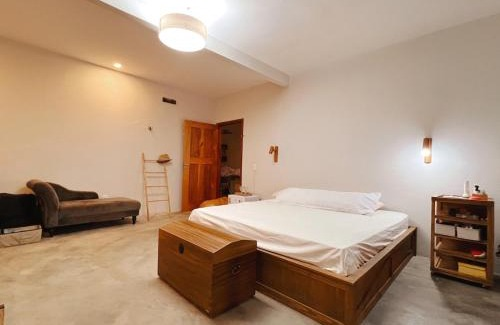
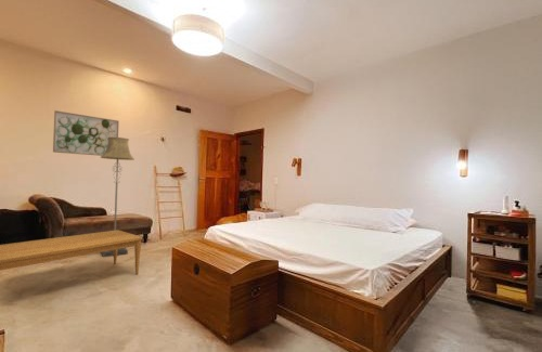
+ wall art [52,109,120,157]
+ floor lamp [100,136,136,258]
+ coffee table [0,229,143,275]
